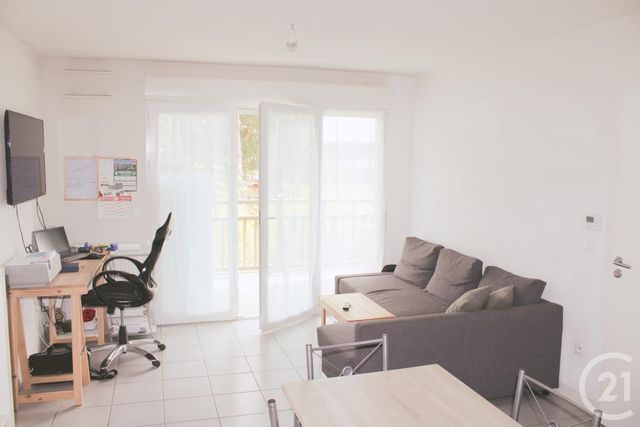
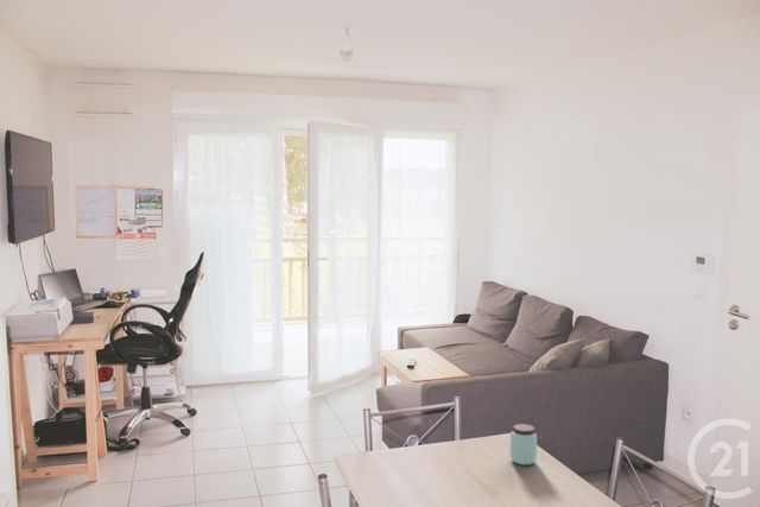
+ peanut butter [509,423,538,467]
